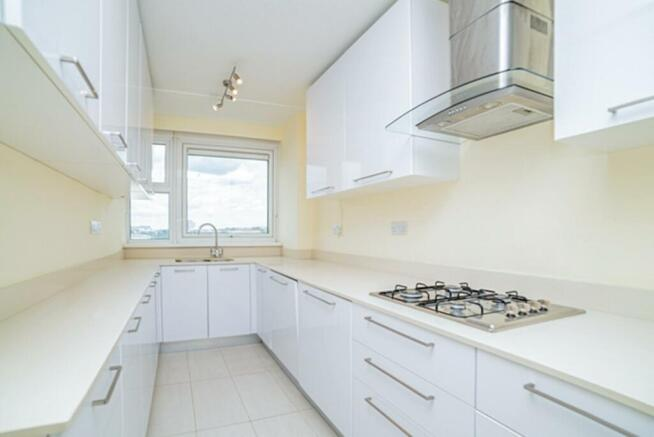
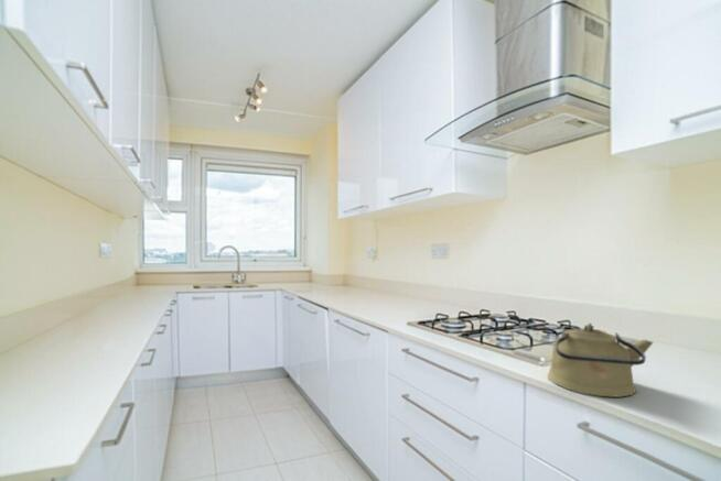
+ kettle [547,323,654,398]
